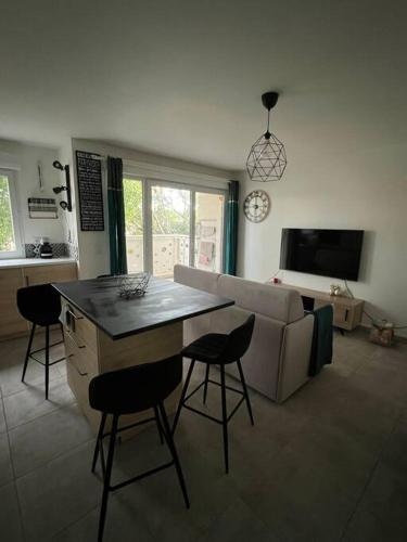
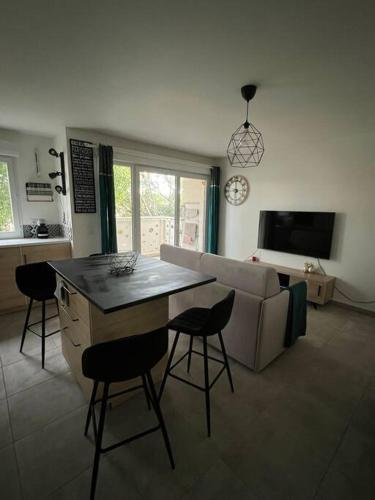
- backpack [367,318,397,348]
